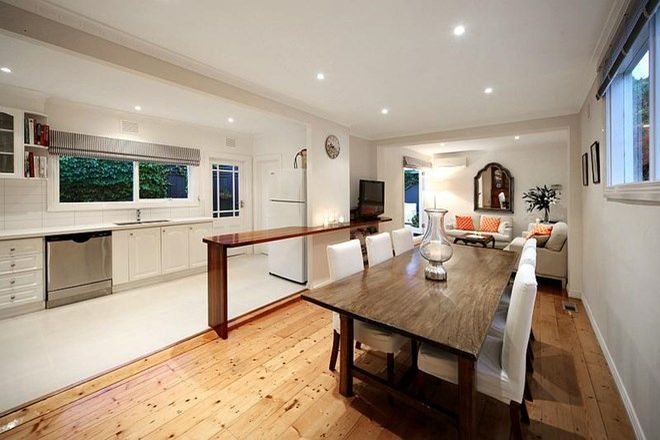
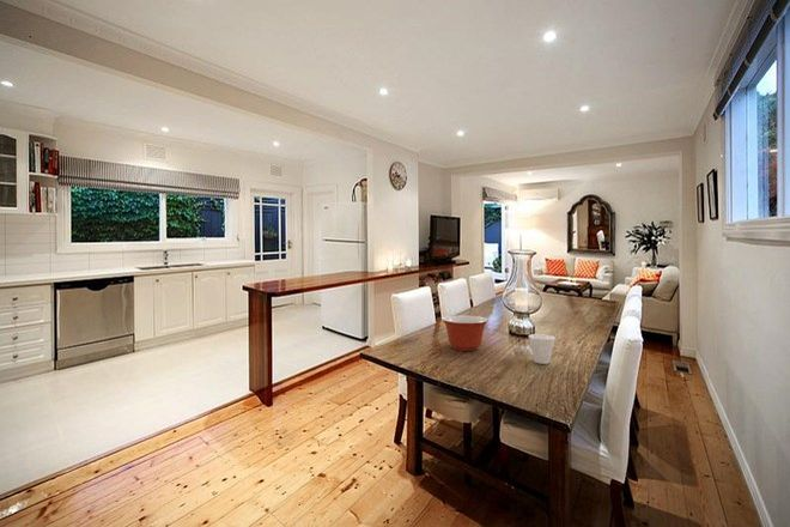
+ cup [528,333,555,365]
+ mixing bowl [440,314,490,352]
